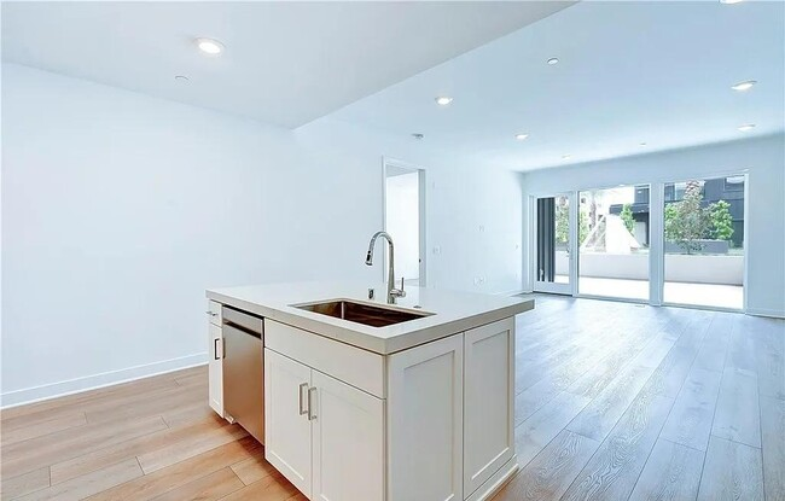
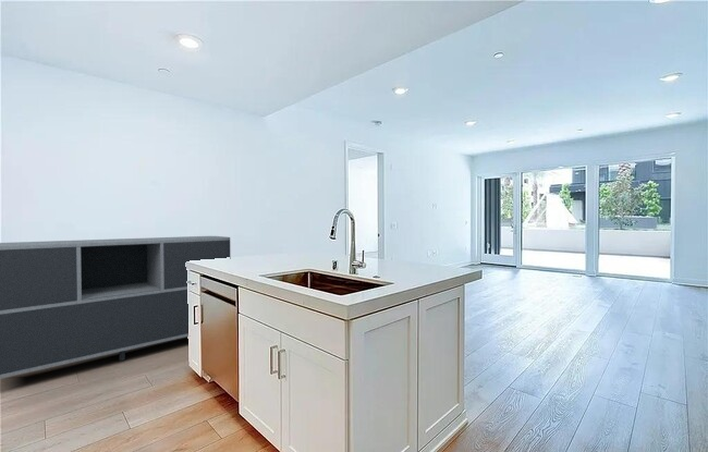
+ sideboard [0,235,231,379]
